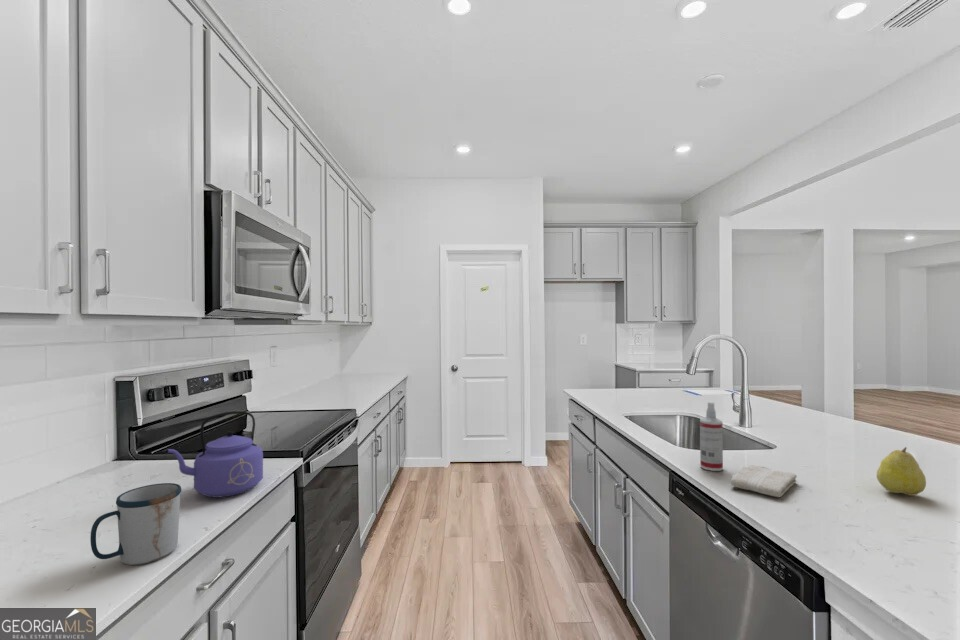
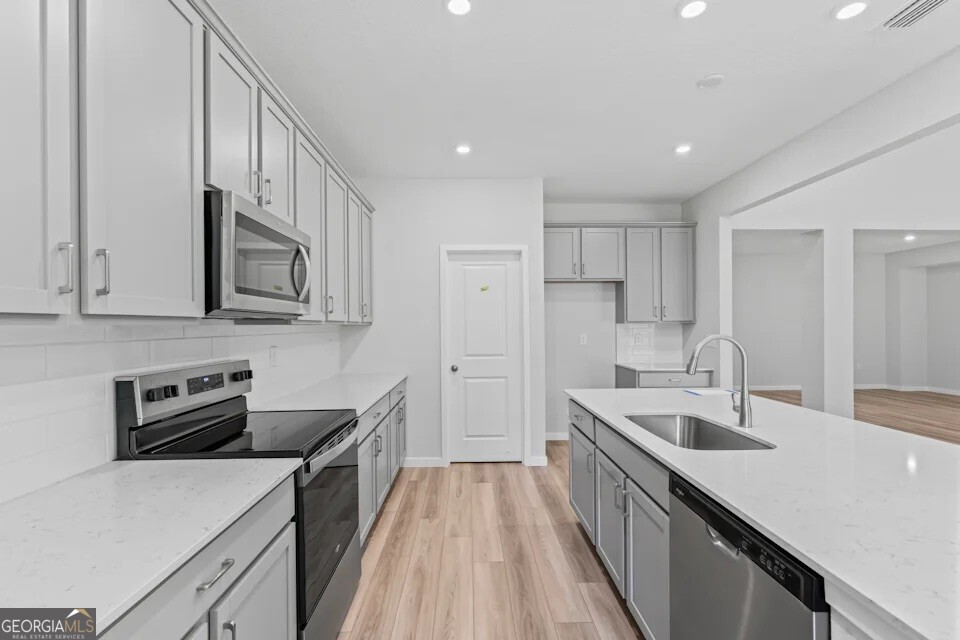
- kettle [166,410,264,499]
- spray bottle [699,401,724,472]
- mug [89,482,182,566]
- fruit [876,446,927,497]
- washcloth [730,464,798,498]
